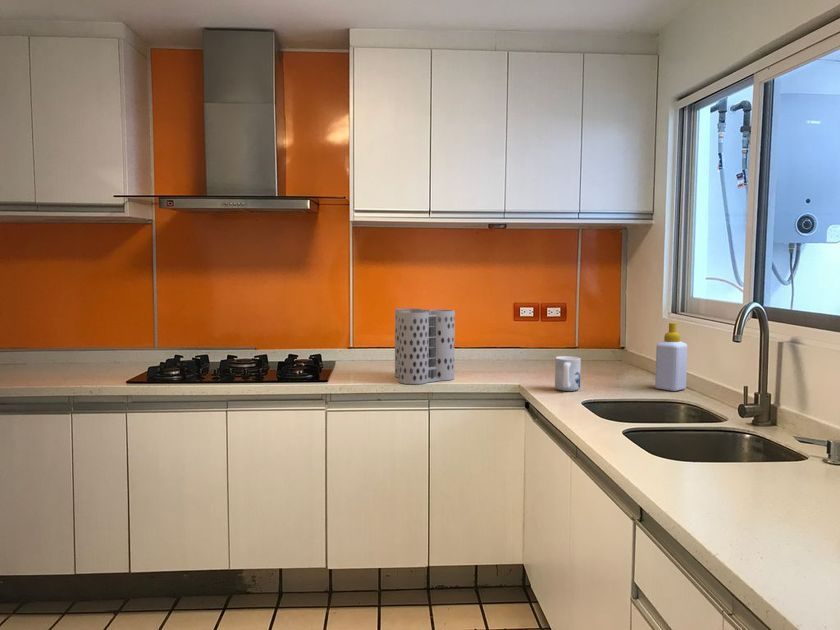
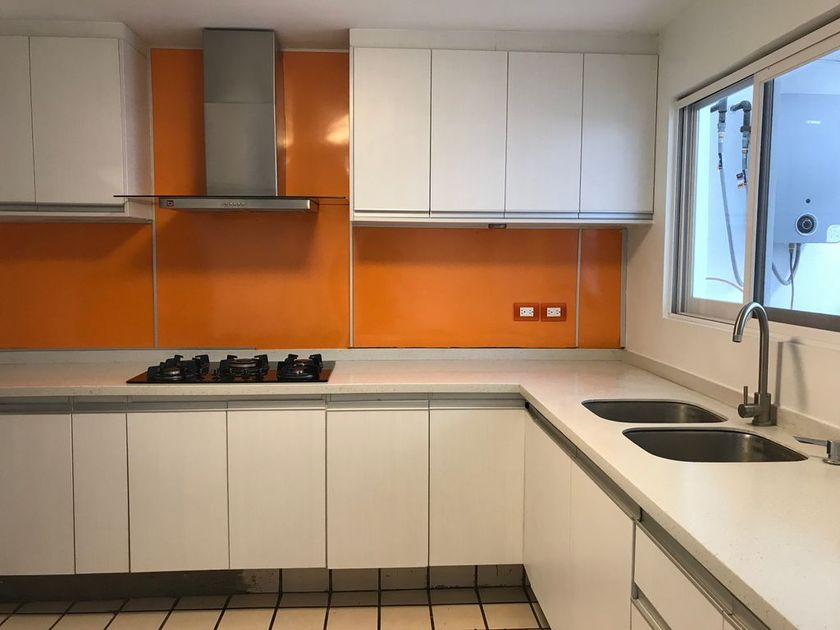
- soap bottle [654,322,689,392]
- mug [554,355,582,392]
- utensil holder [394,307,456,385]
